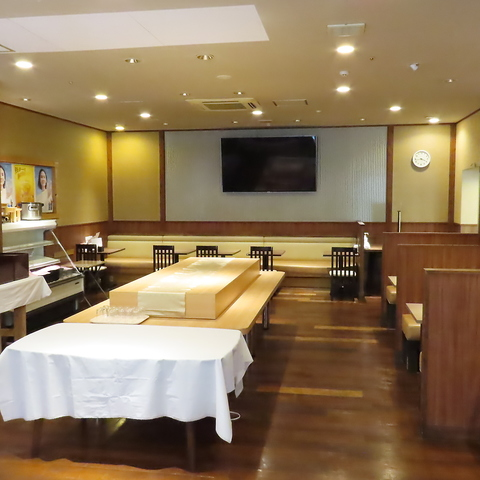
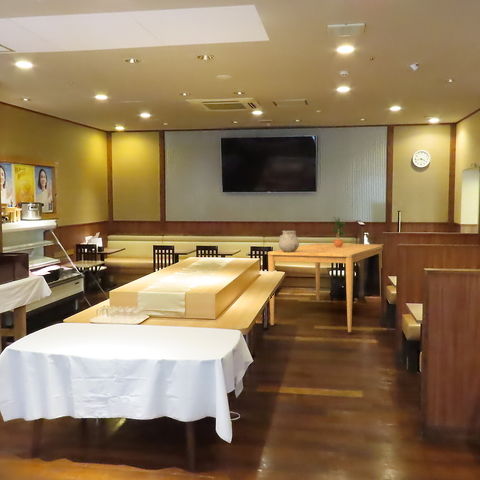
+ dining table [267,242,383,333]
+ ceramic pot [278,230,300,252]
+ potted plant [330,216,348,247]
